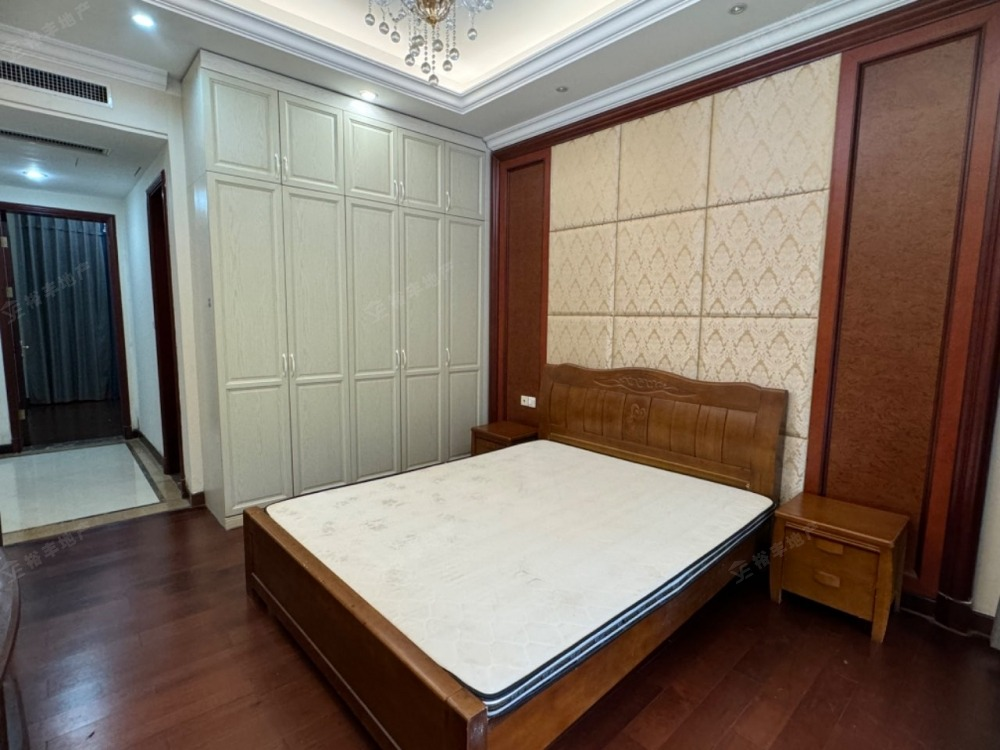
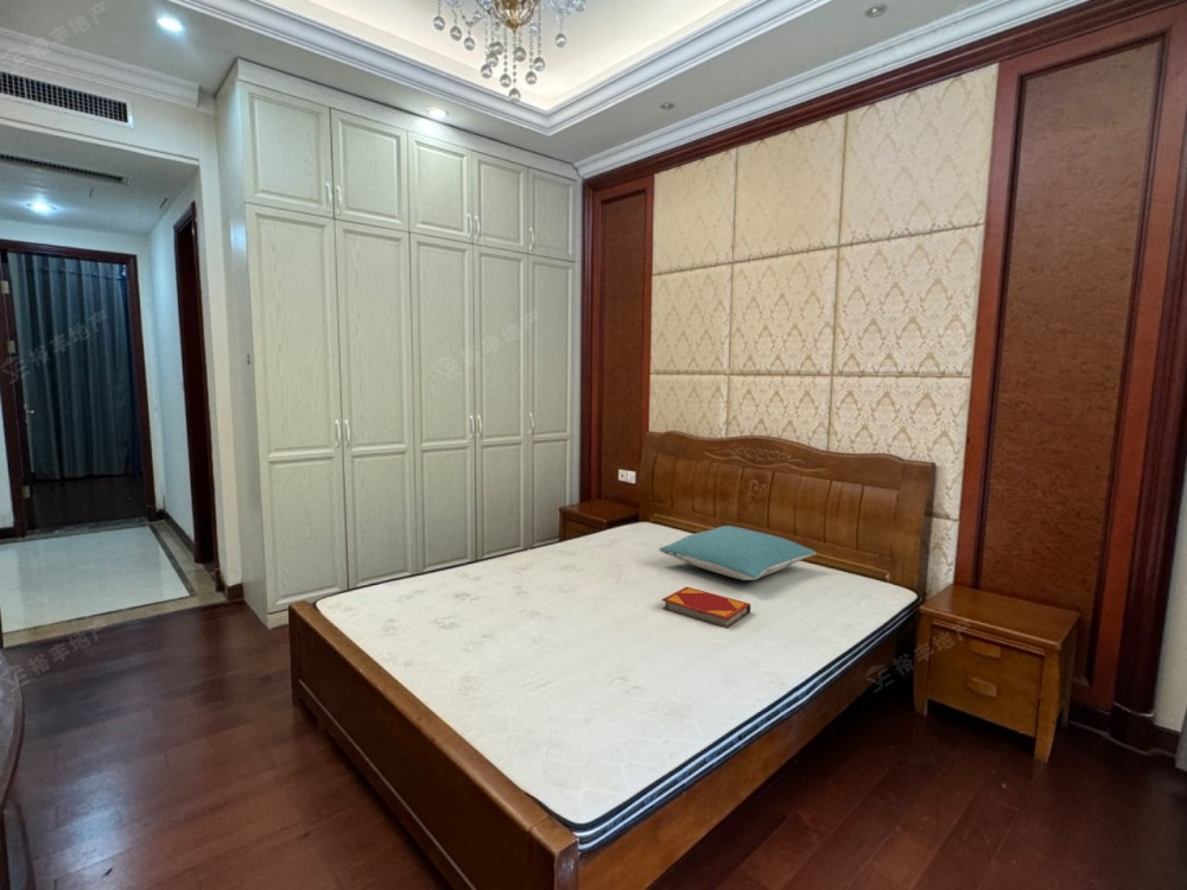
+ hardback book [660,586,751,630]
+ pillow [658,525,818,581]
